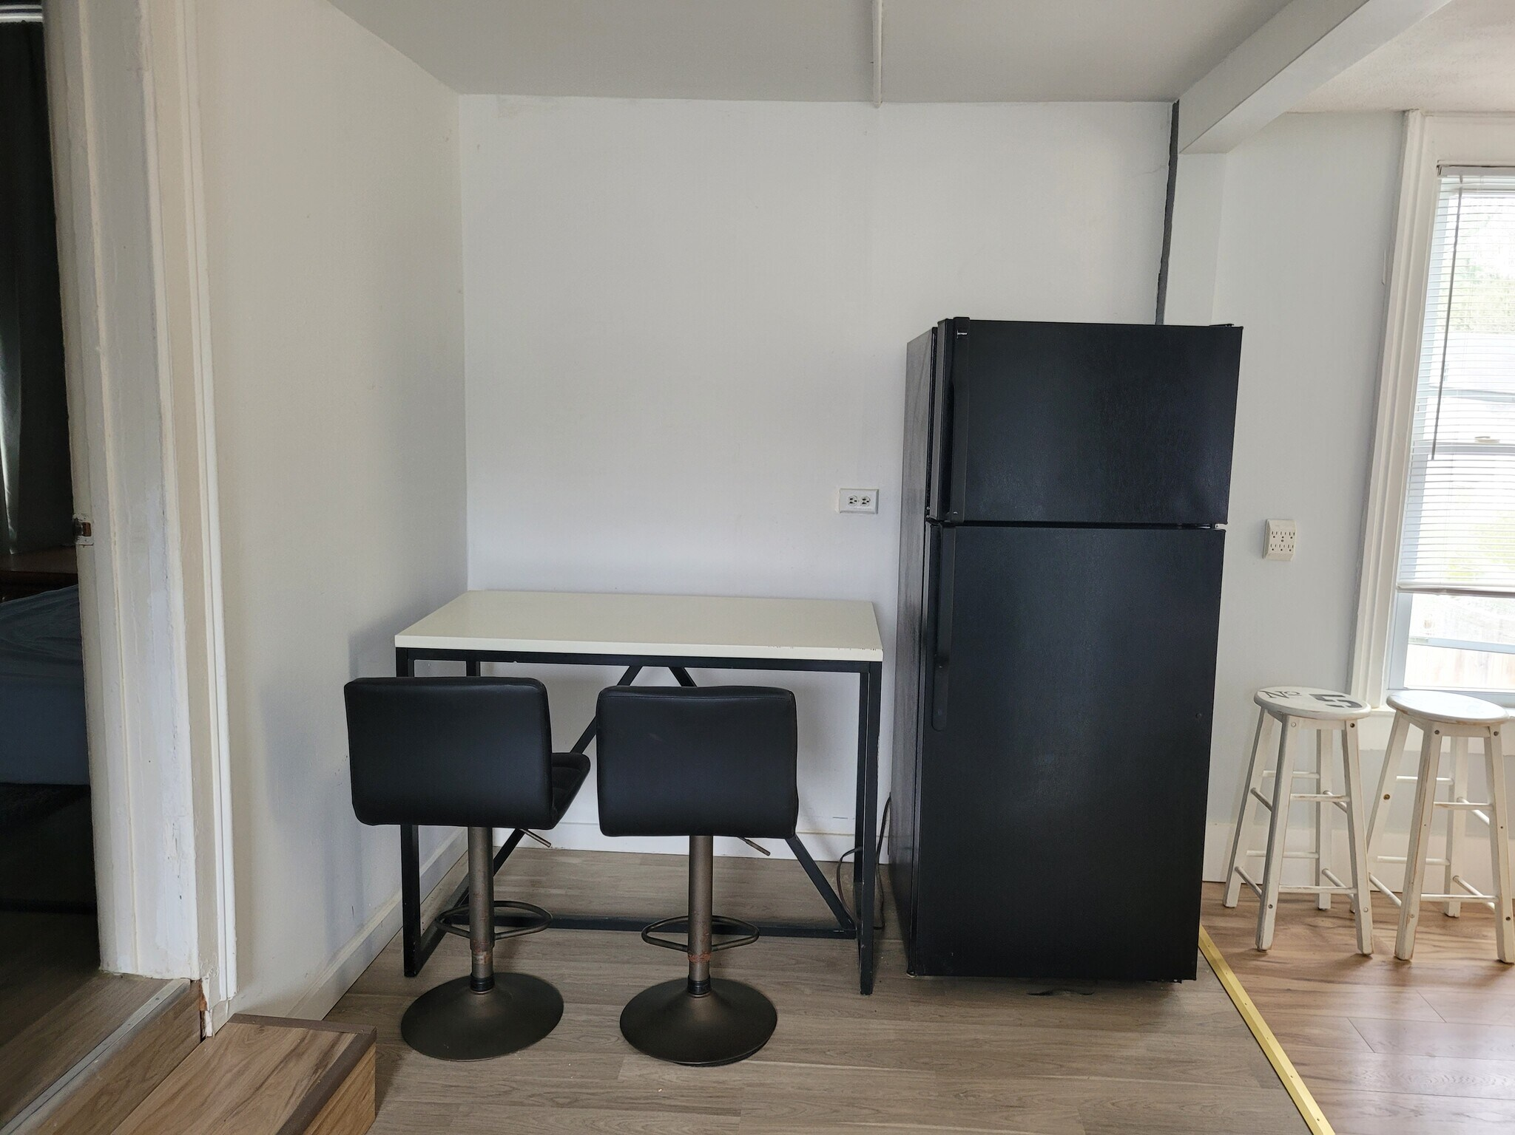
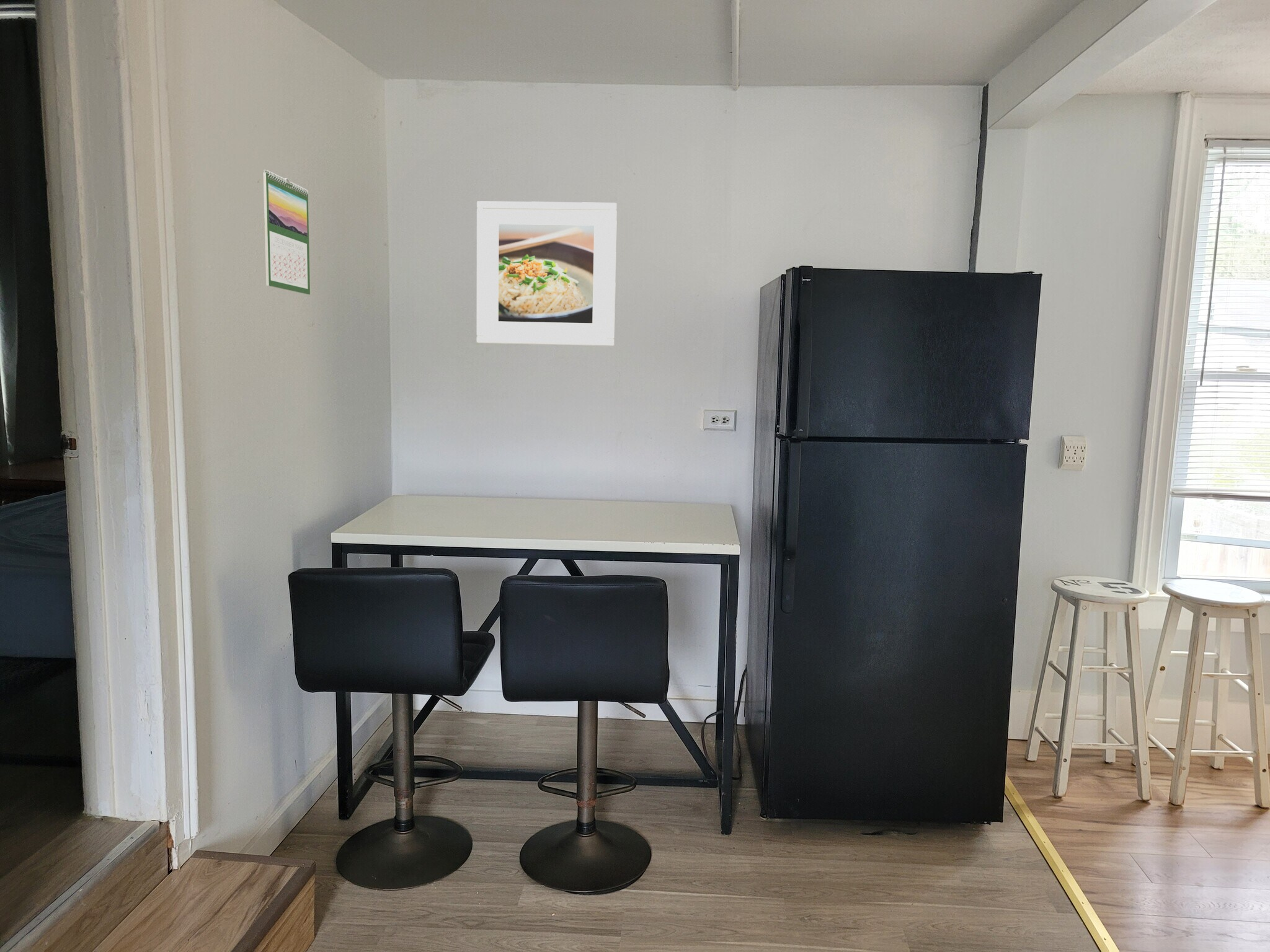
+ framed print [476,200,618,346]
+ calendar [262,169,311,295]
